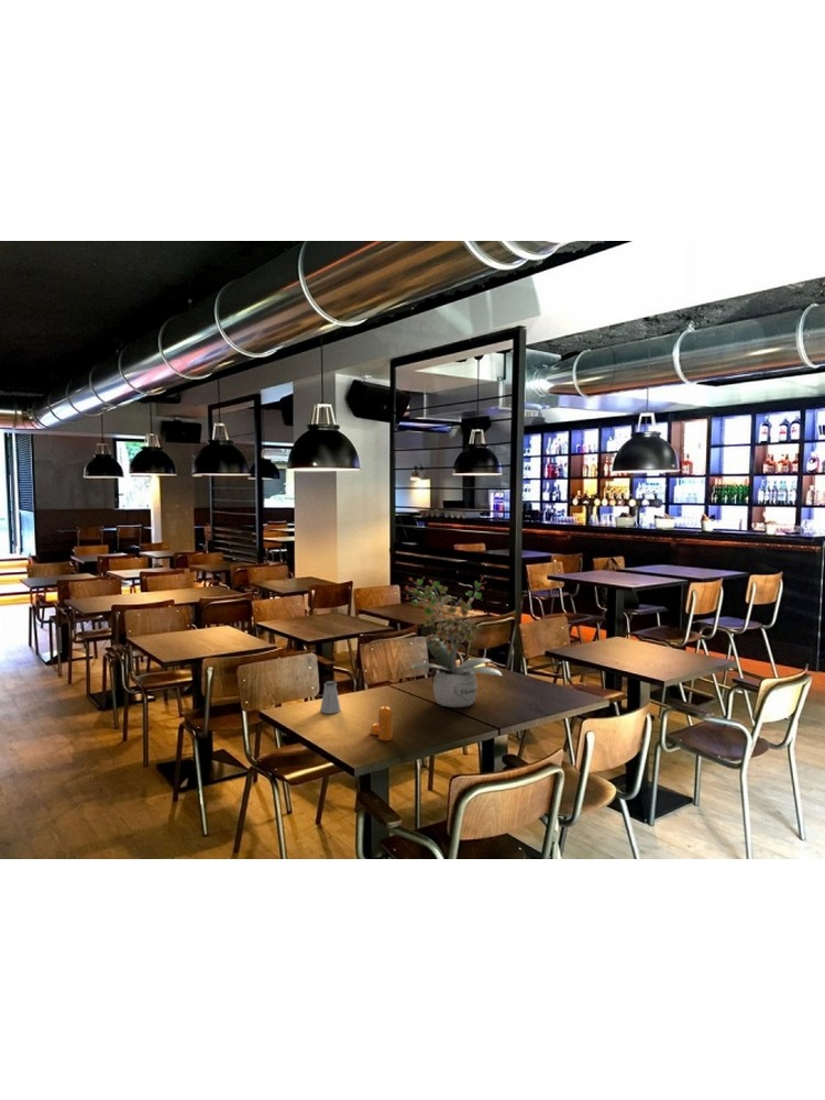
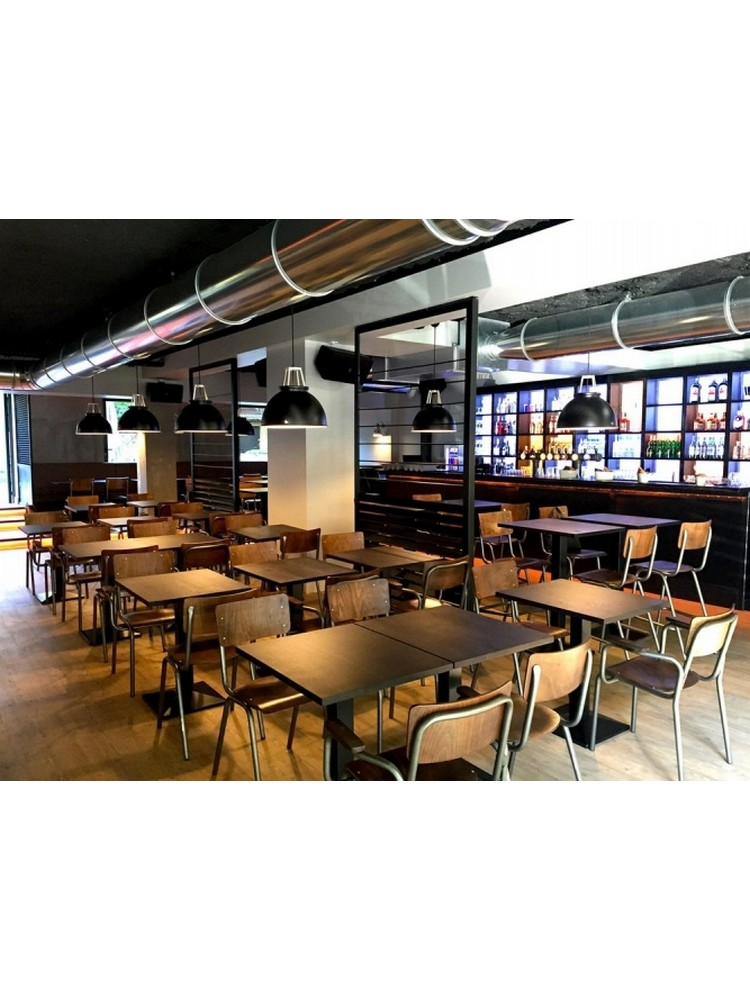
- potted plant [404,575,503,708]
- saltshaker [319,680,342,715]
- pepper shaker [369,705,394,741]
